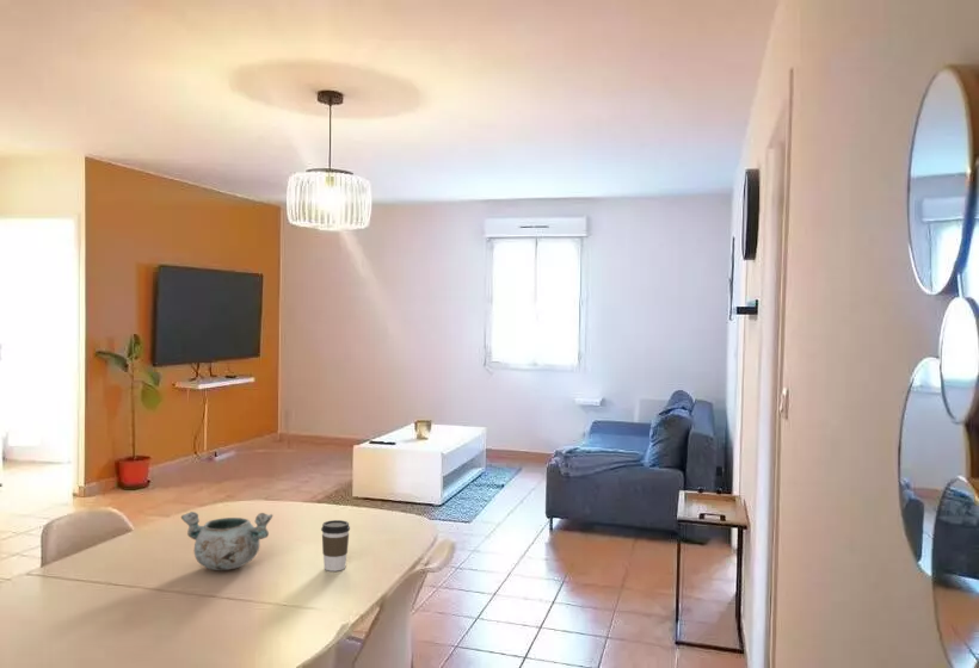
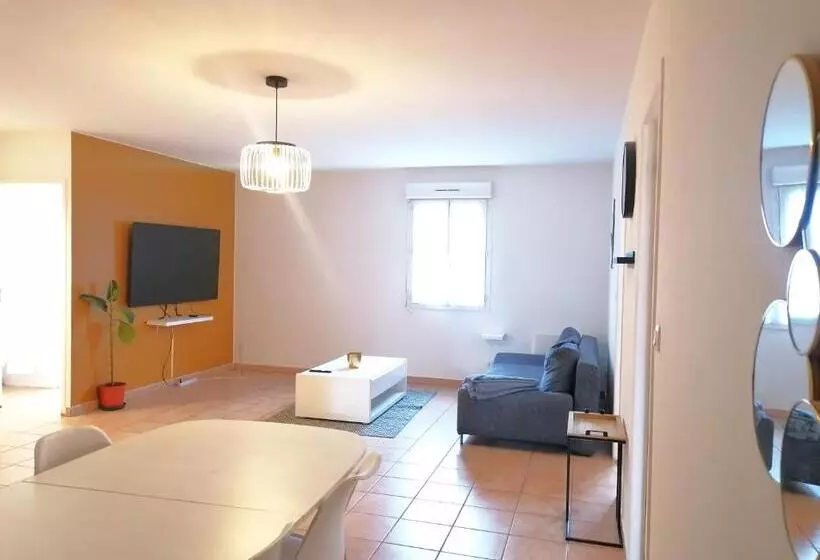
- decorative bowl [180,511,273,571]
- coffee cup [320,519,351,573]
